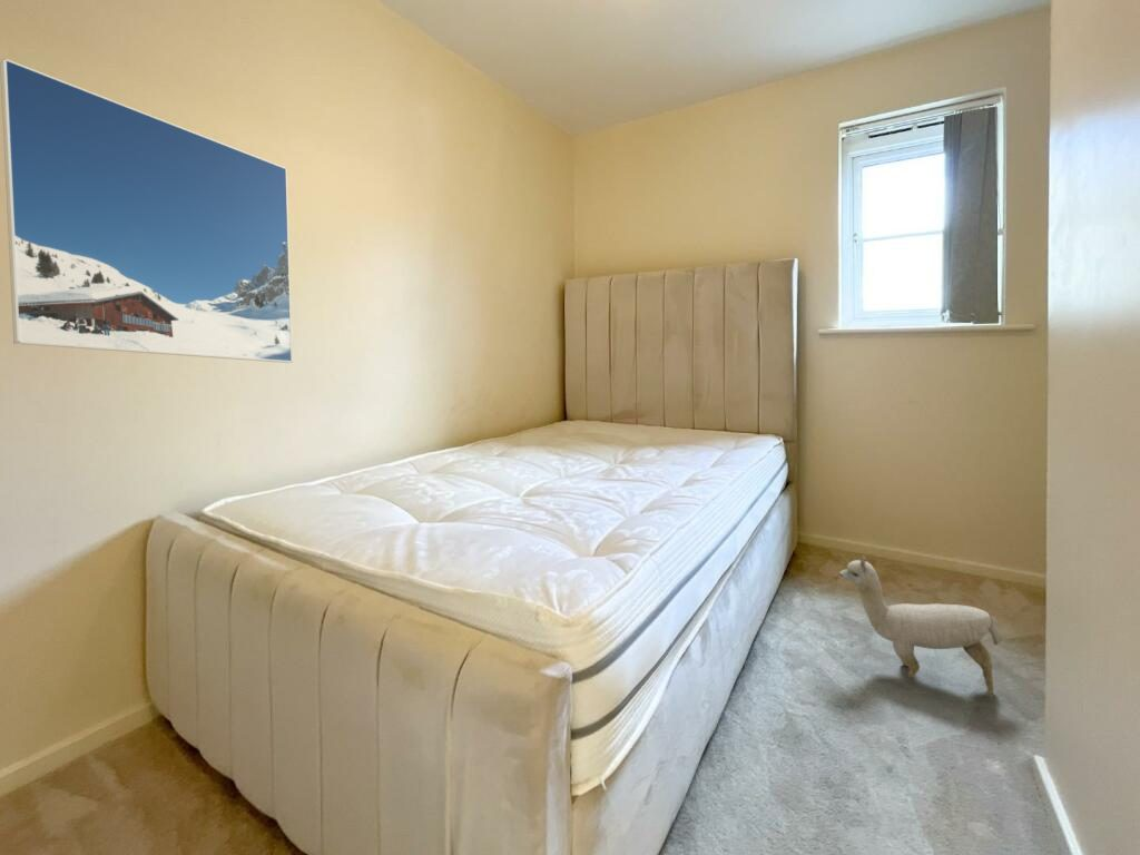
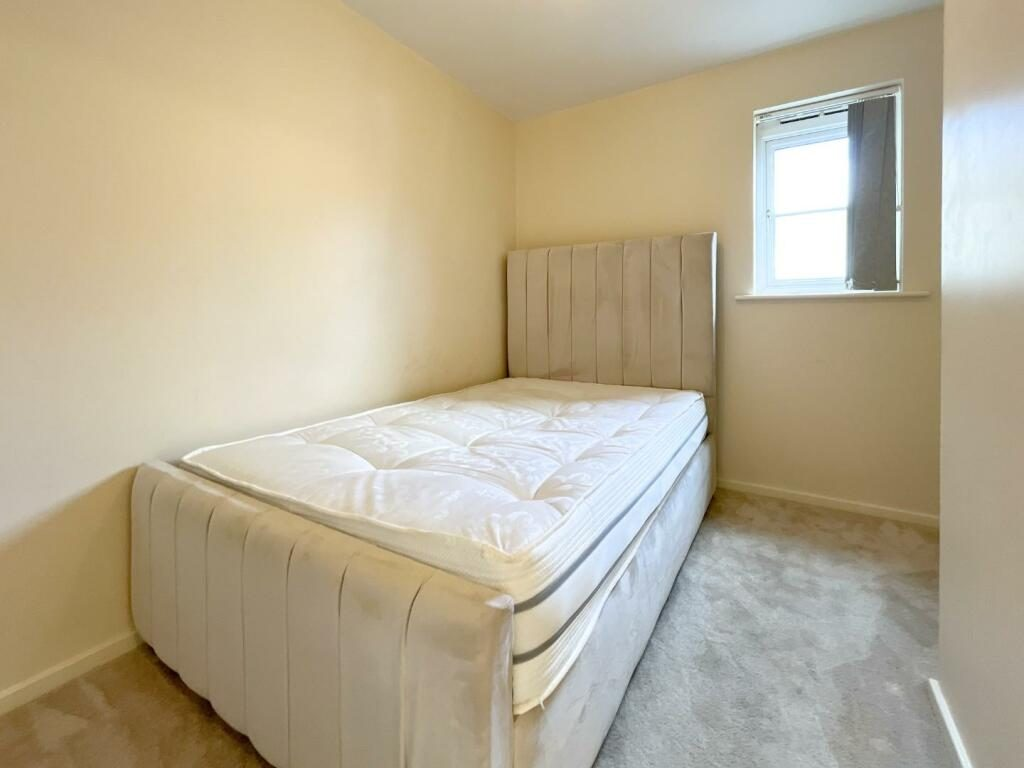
- plush toy [838,554,1003,698]
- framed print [0,57,294,364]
